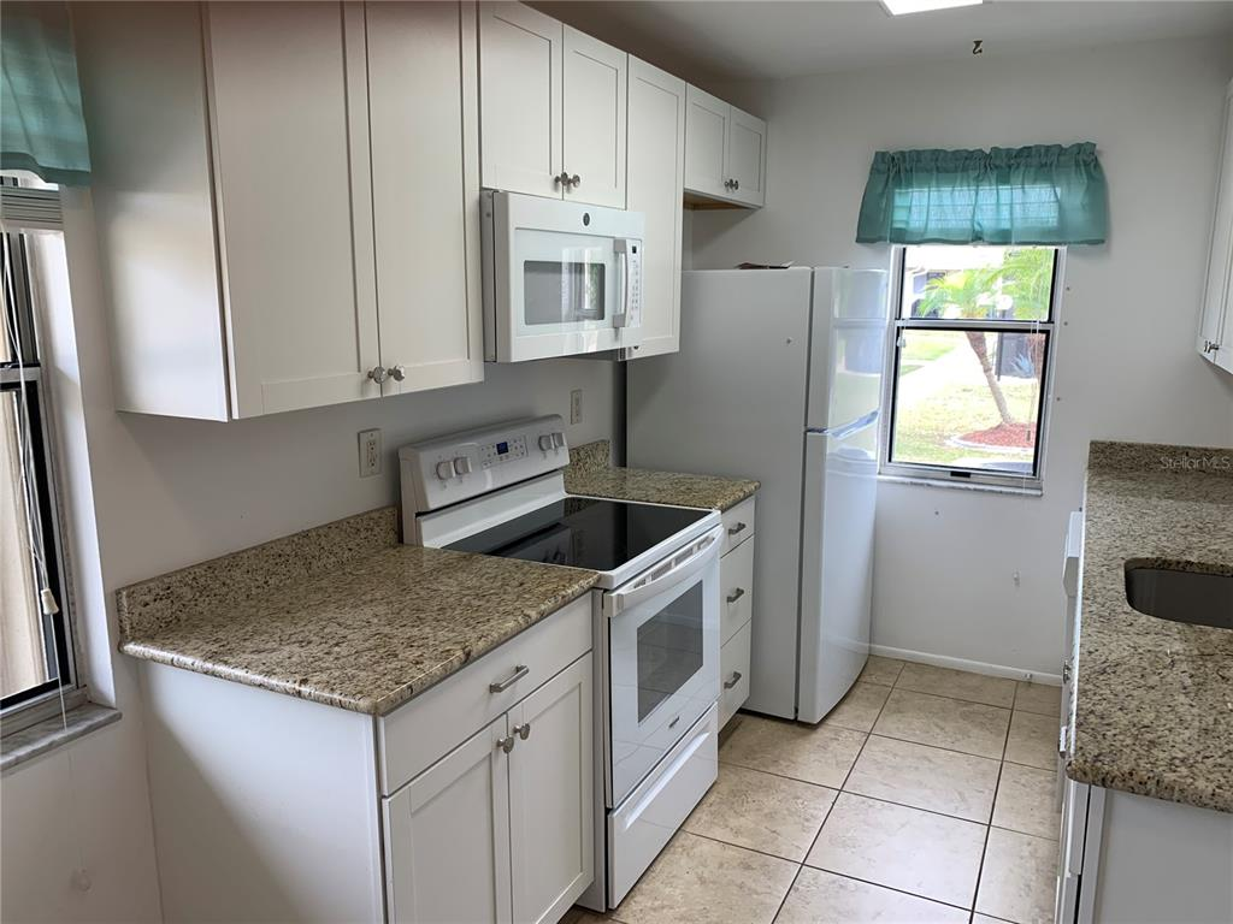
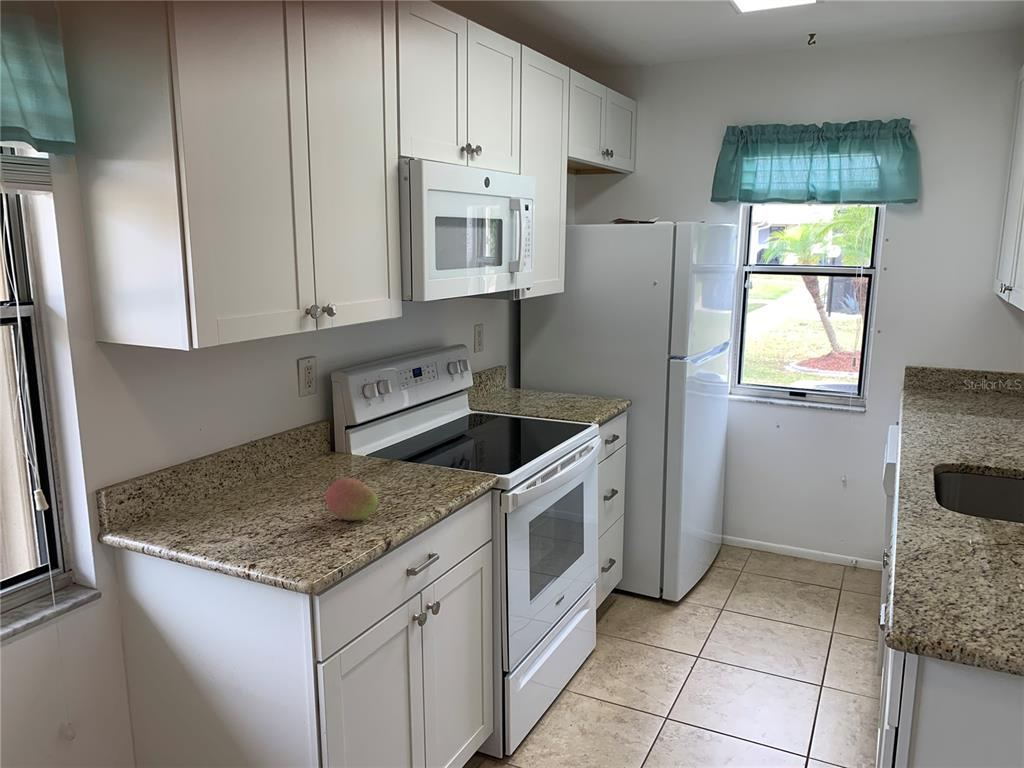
+ fruit [325,477,379,522]
